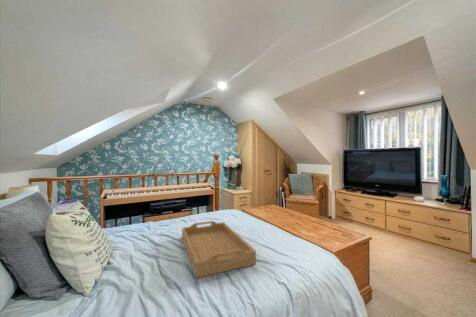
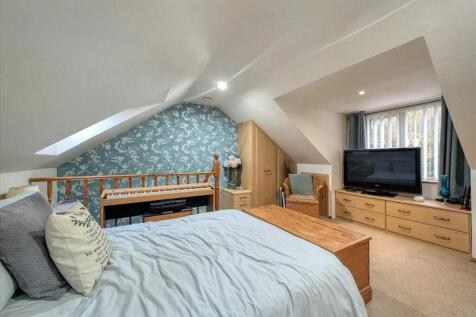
- serving tray [181,220,257,279]
